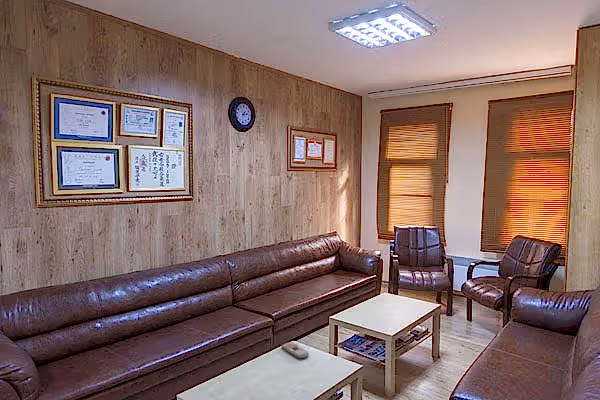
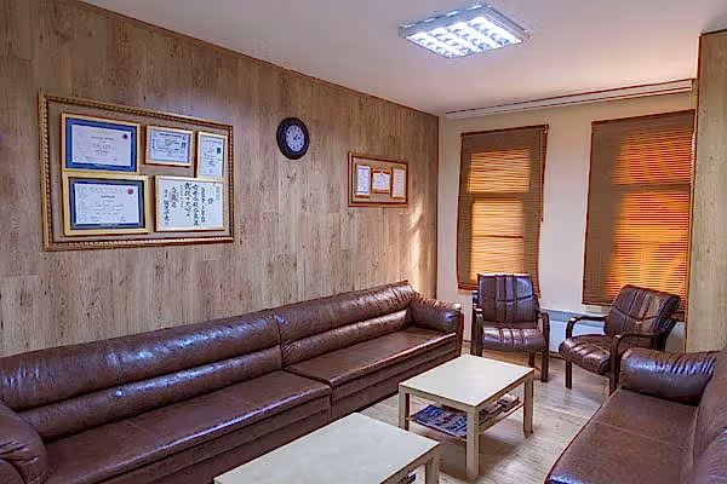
- remote control [281,341,310,359]
